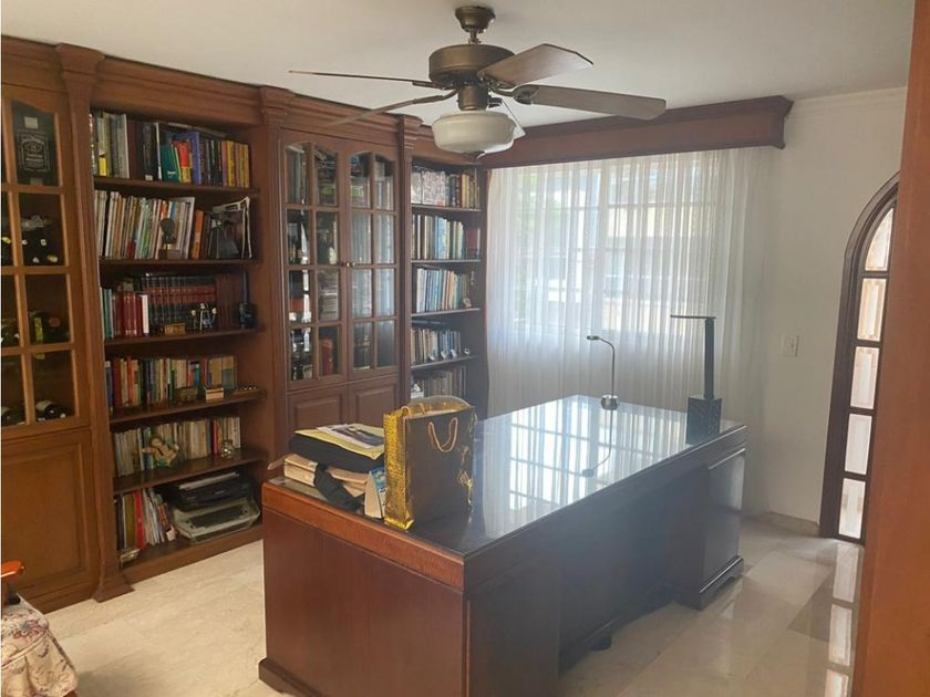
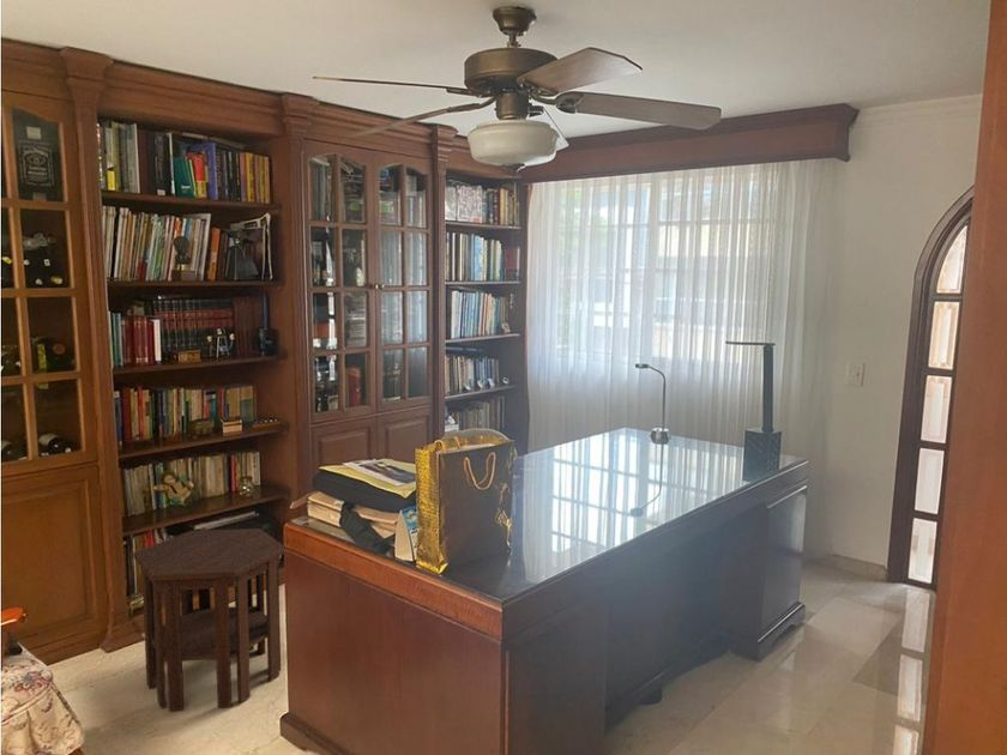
+ side table [132,527,285,712]
